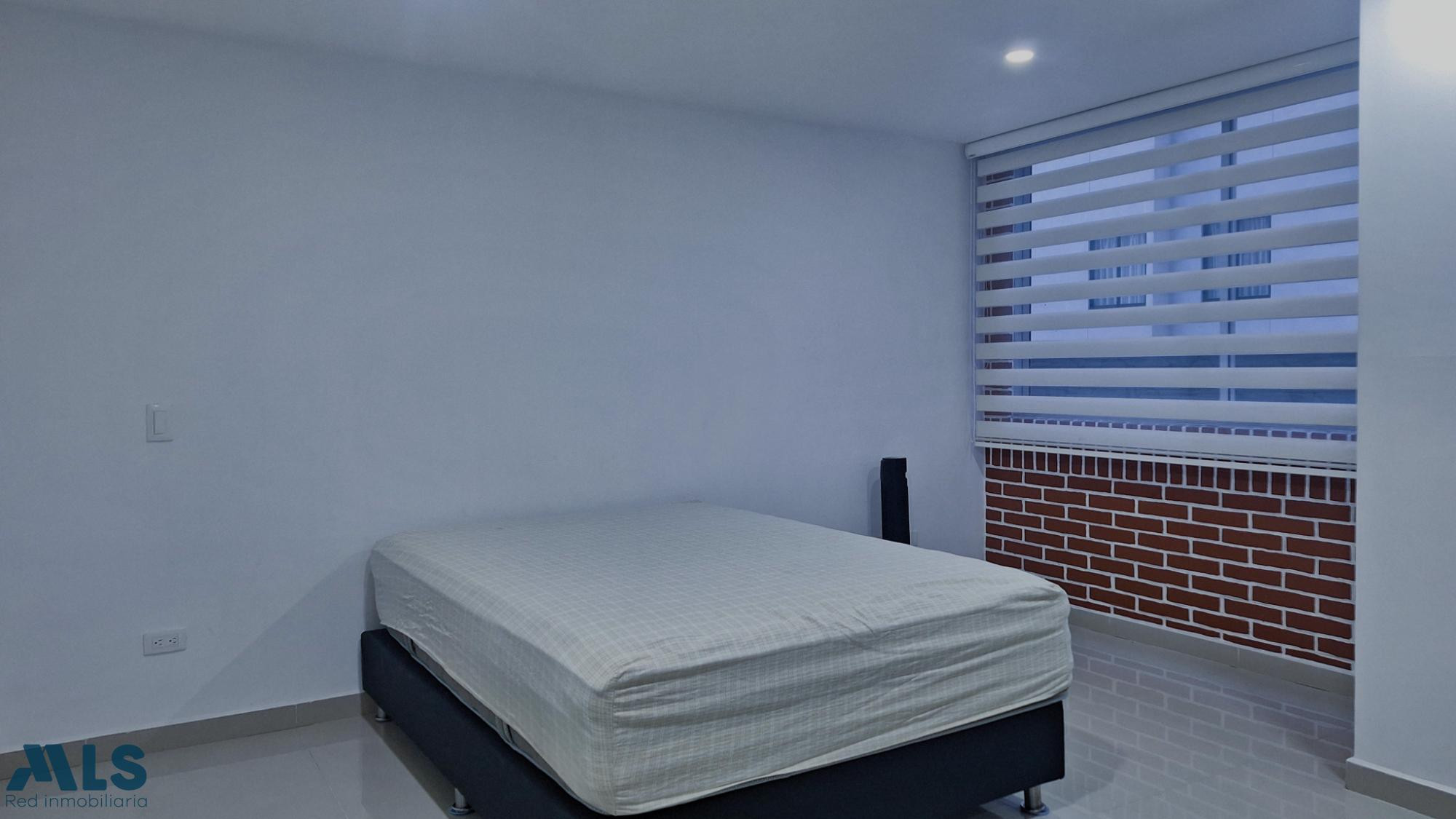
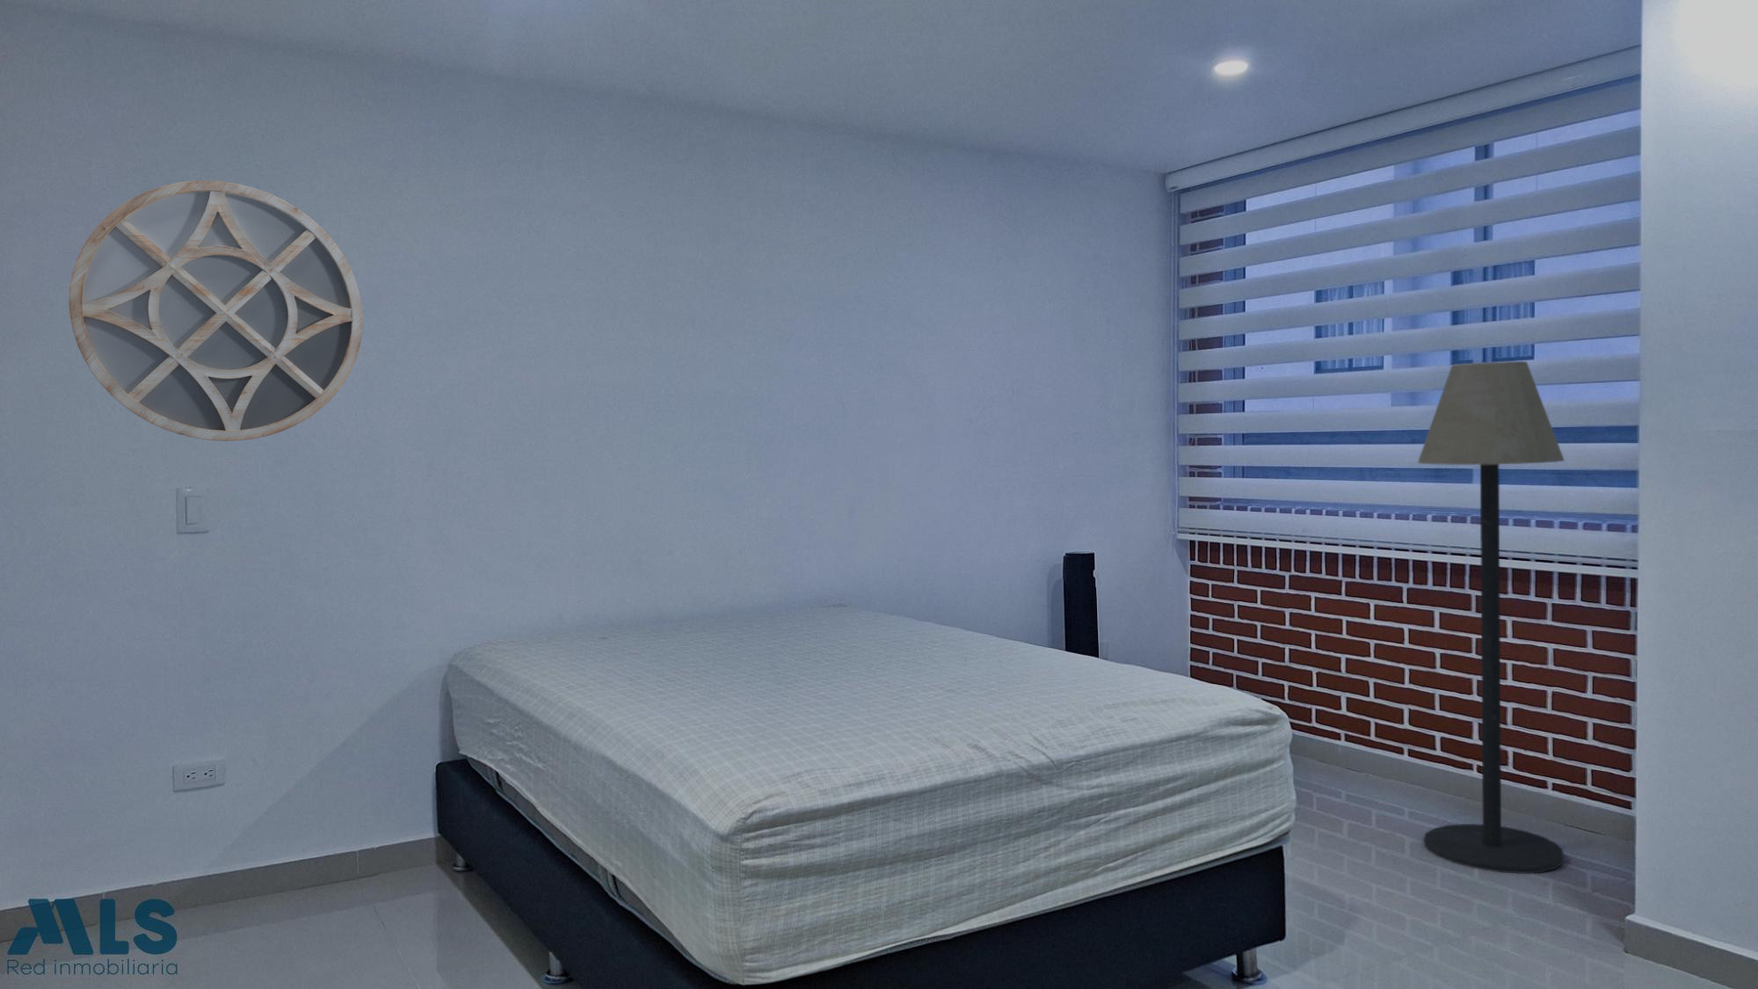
+ floor lamp [1418,360,1566,874]
+ home mirror [68,180,363,442]
